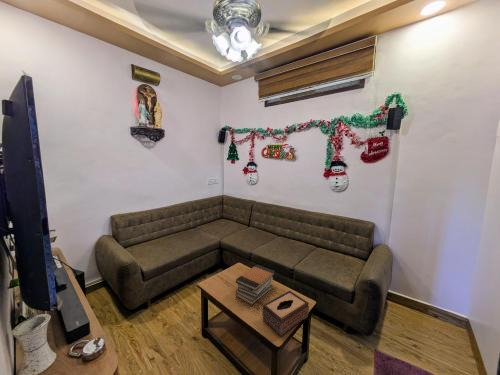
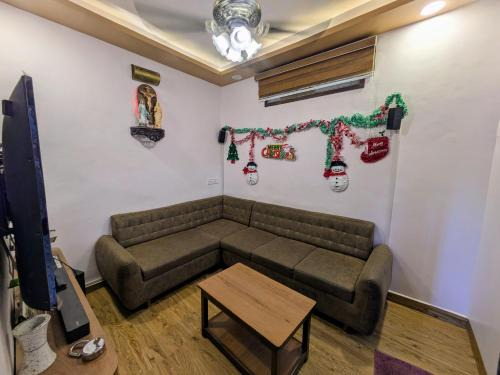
- book stack [234,264,276,306]
- tissue box [261,290,310,337]
